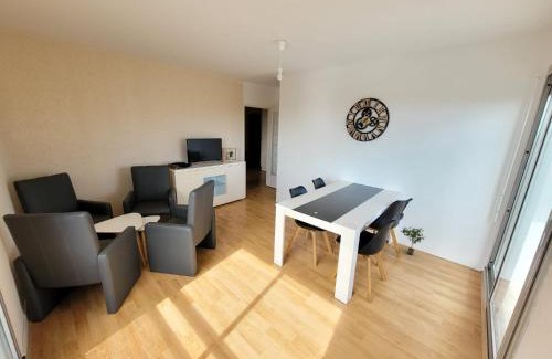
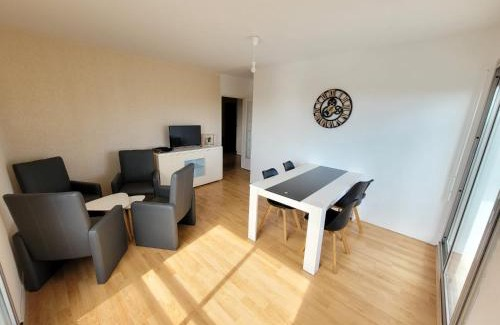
- potted plant [400,226,426,256]
